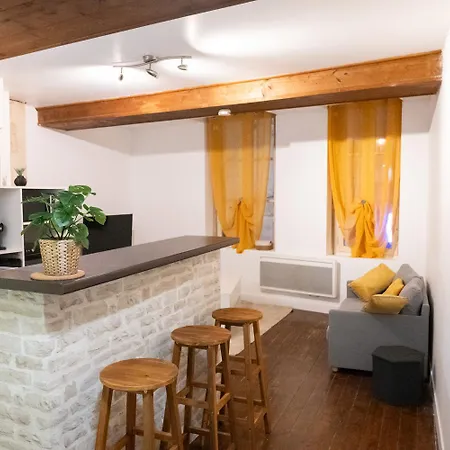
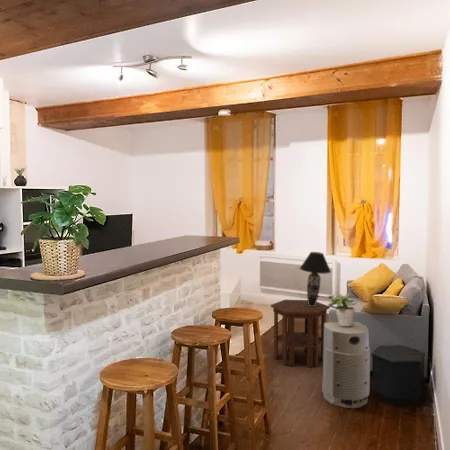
+ side table [270,299,331,368]
+ air purifier [321,321,371,409]
+ potted plant [327,292,358,326]
+ table lamp [299,251,332,306]
